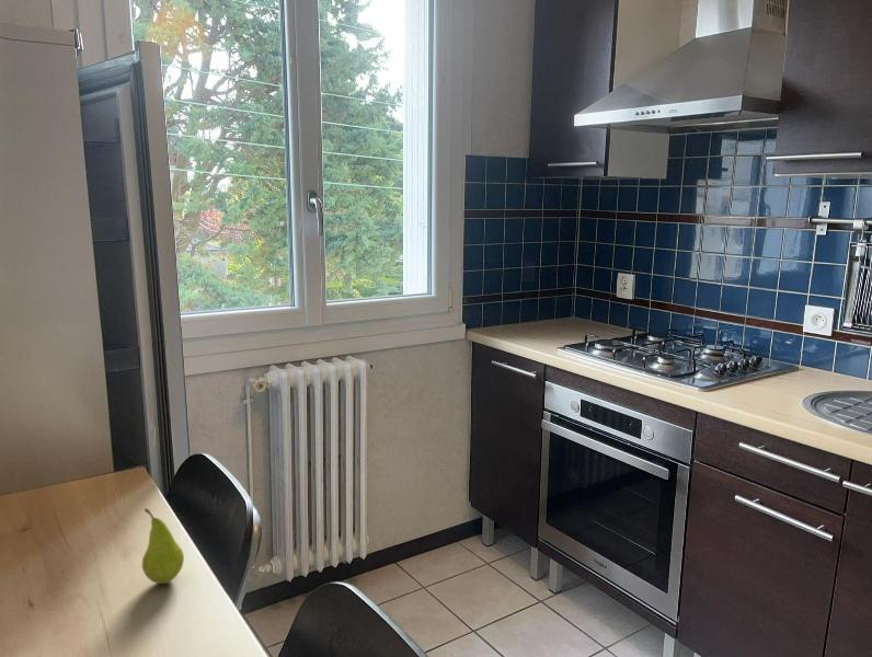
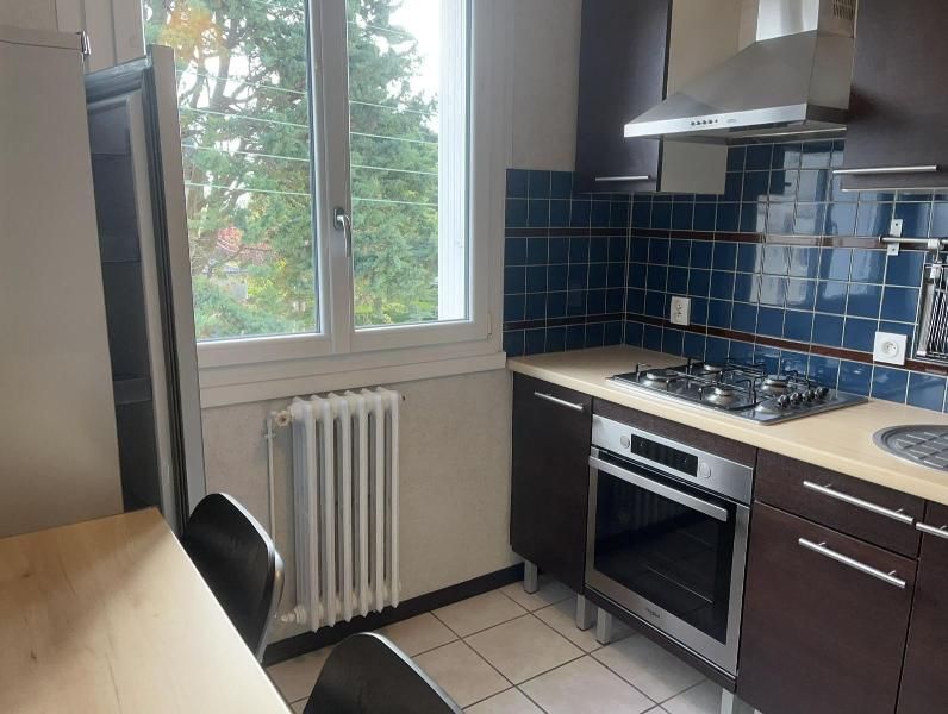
- fruit [141,507,185,585]
